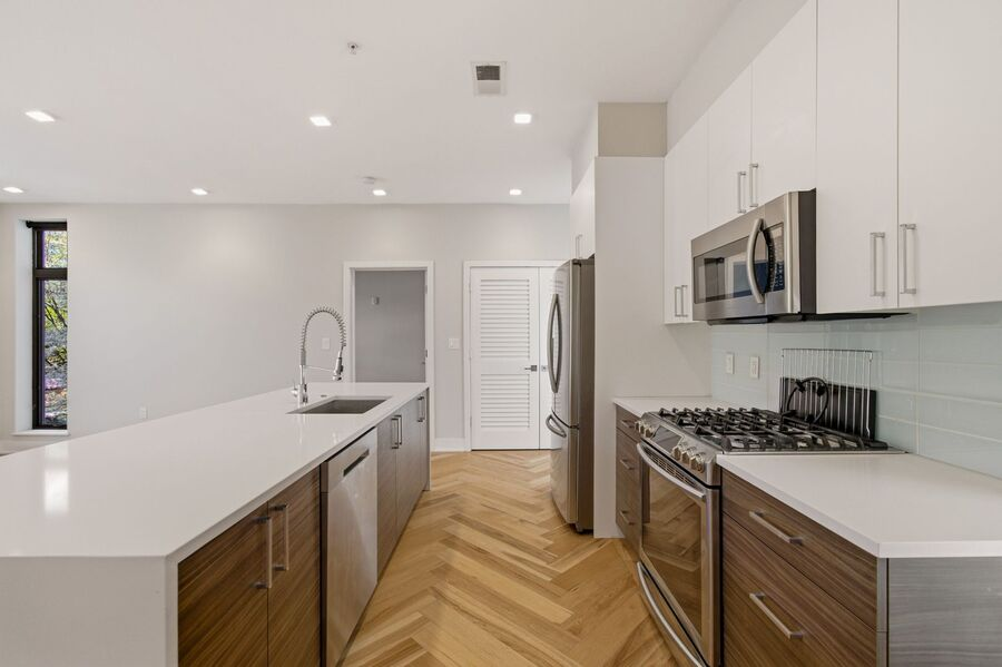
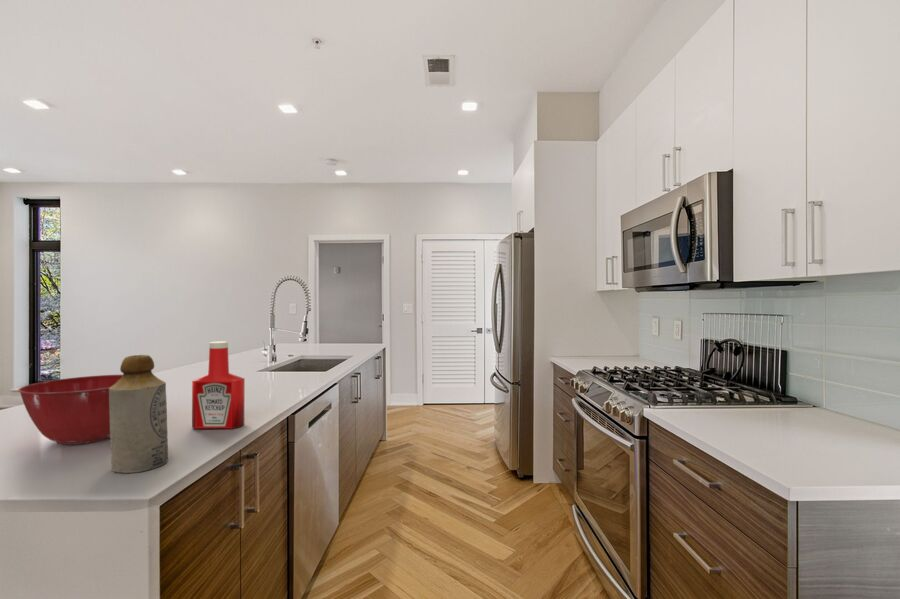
+ mixing bowl [17,374,123,446]
+ soap bottle [191,340,246,430]
+ bottle [109,354,169,474]
